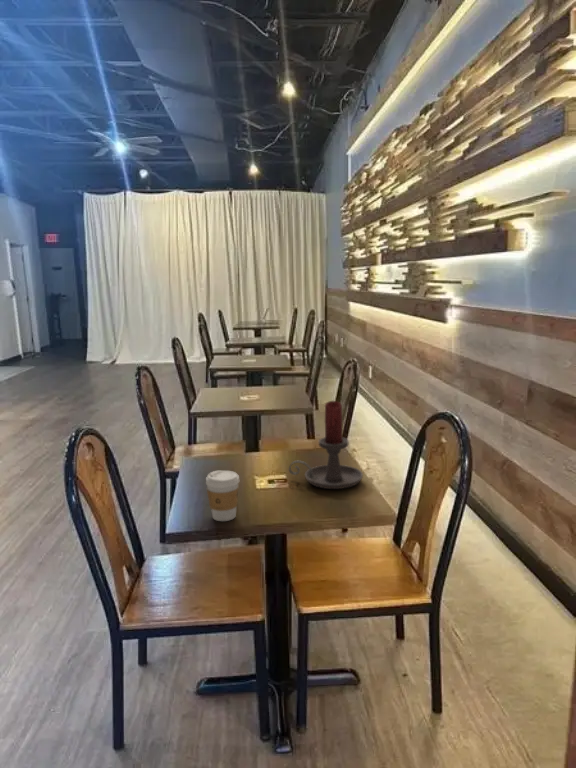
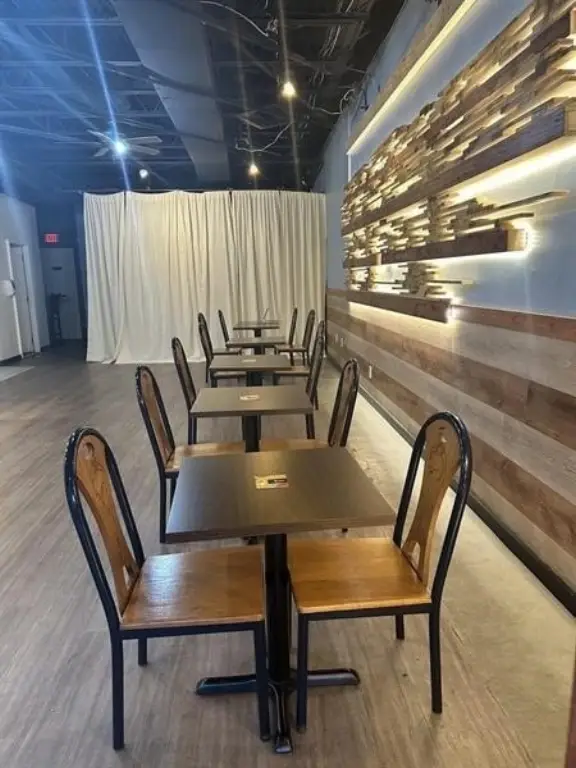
- candle holder [288,400,364,490]
- coffee cup [205,470,240,522]
